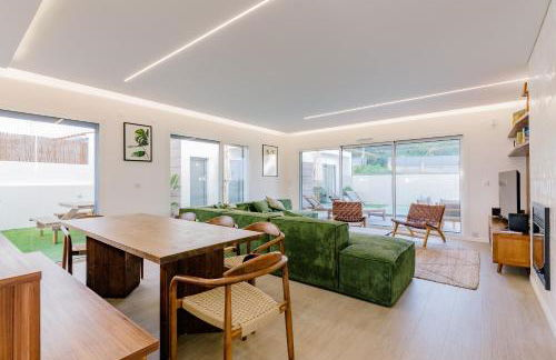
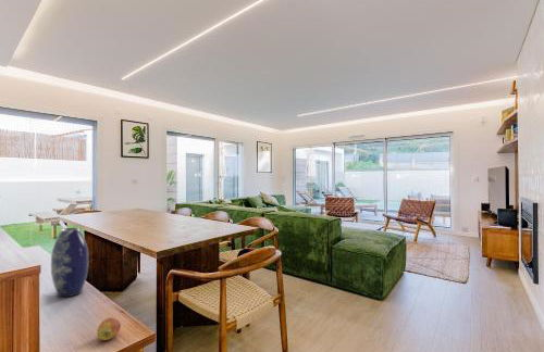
+ vase [50,227,89,298]
+ apple [96,317,122,341]
